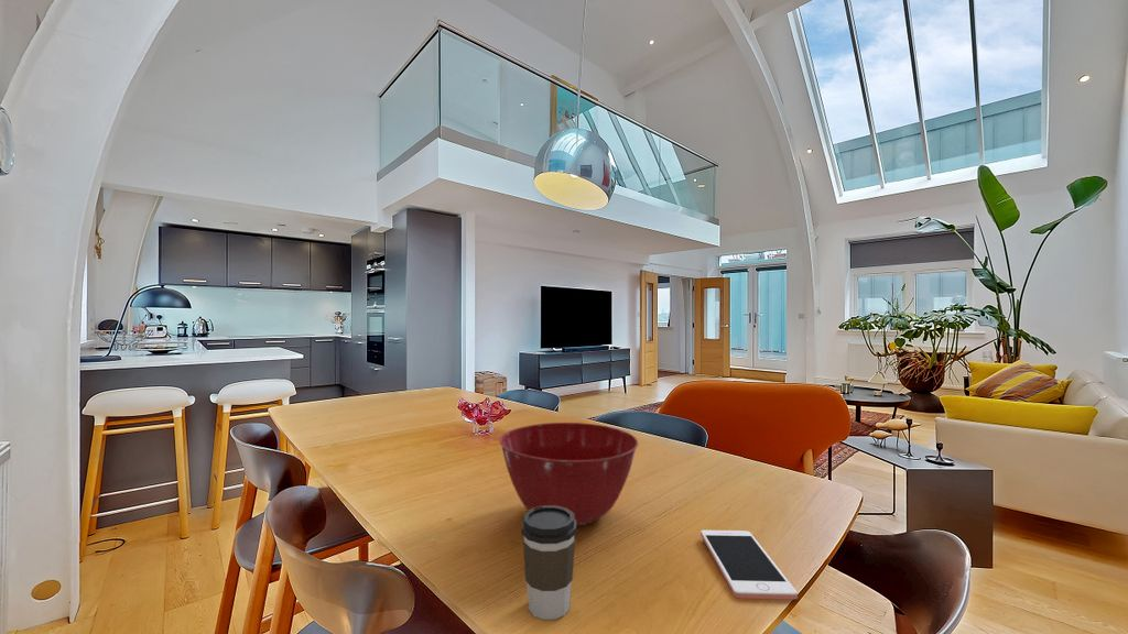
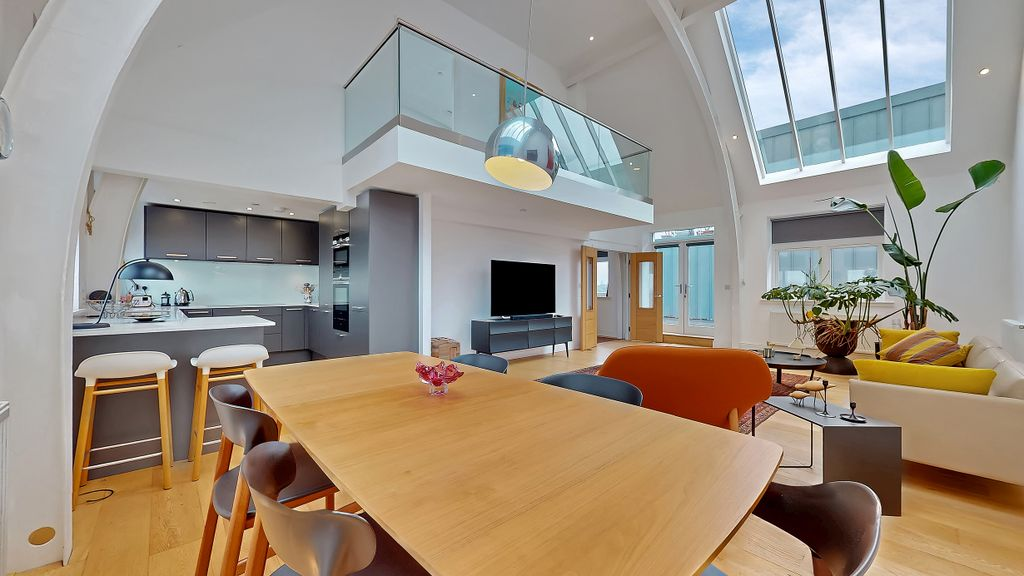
- mixing bowl [498,422,639,527]
- cell phone [699,529,799,601]
- coffee cup [520,506,577,621]
